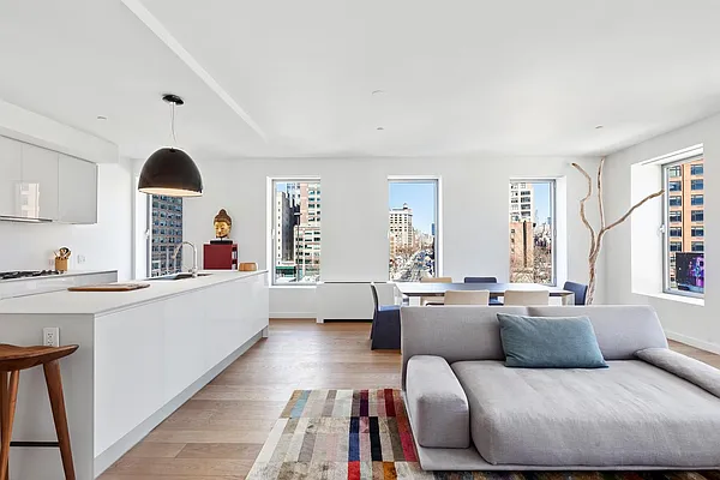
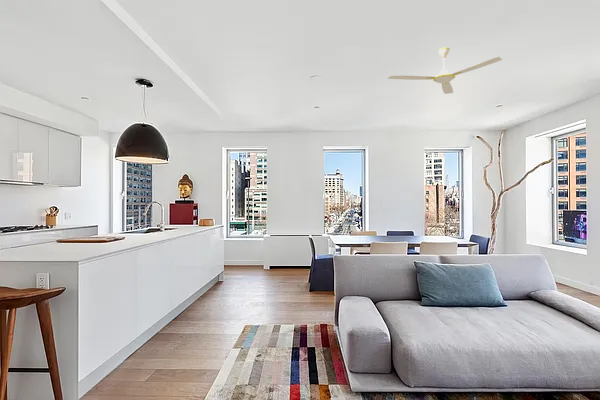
+ ceiling fan [387,46,503,95]
